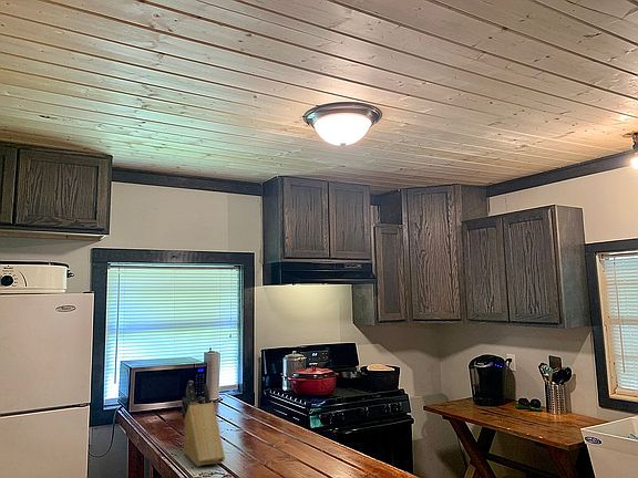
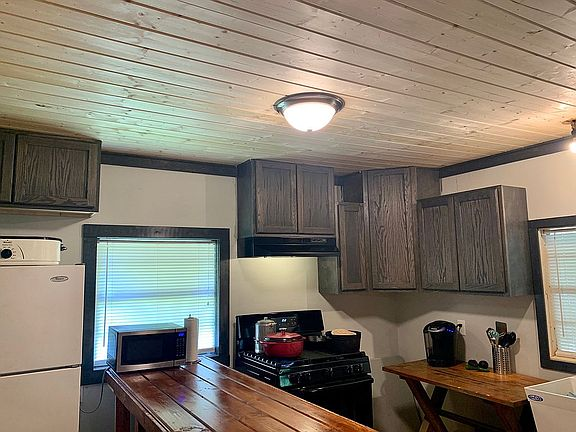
- knife block [181,380,226,467]
